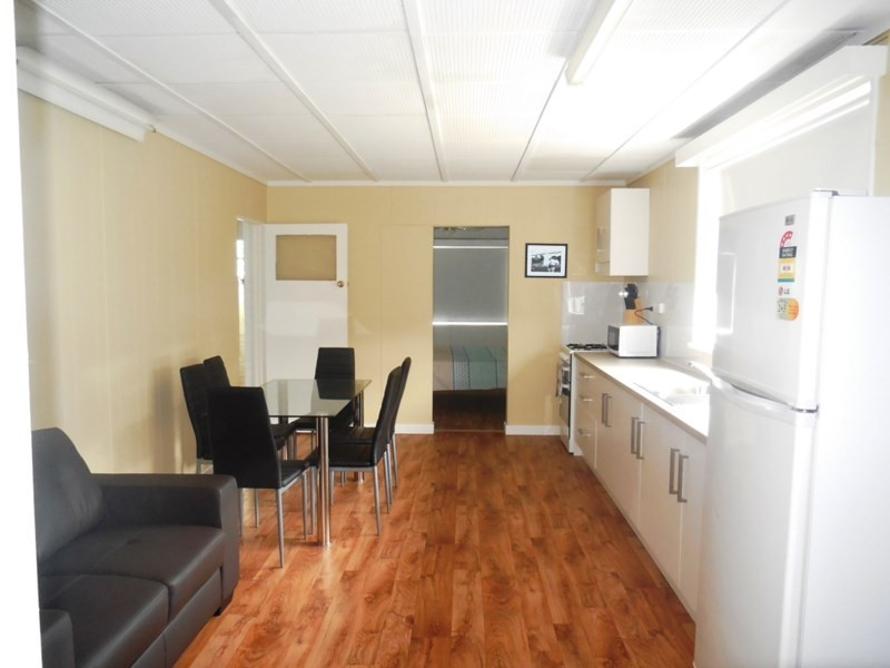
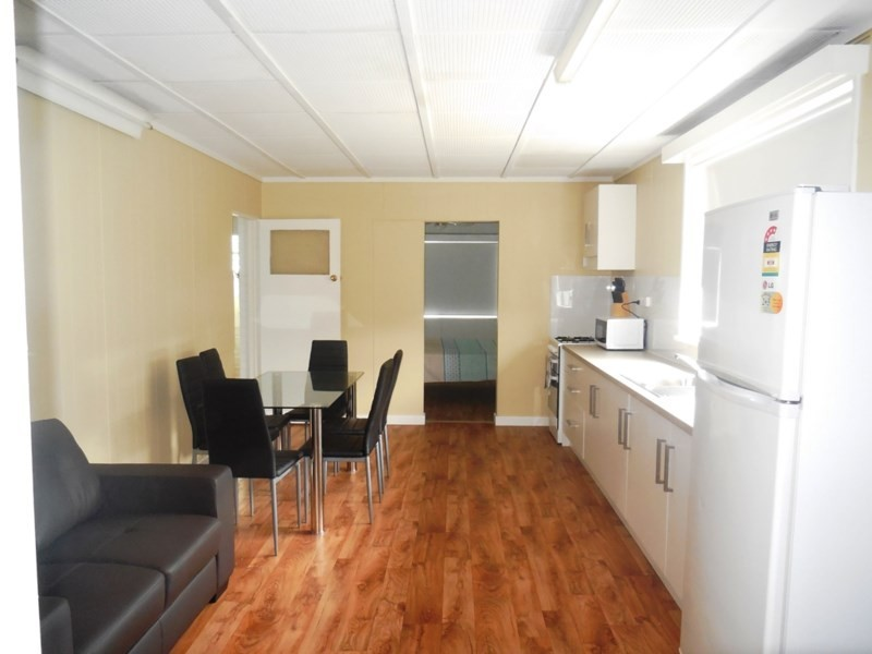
- picture frame [523,242,570,279]
